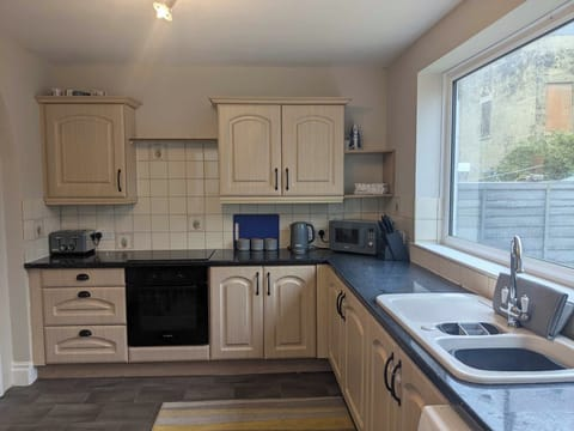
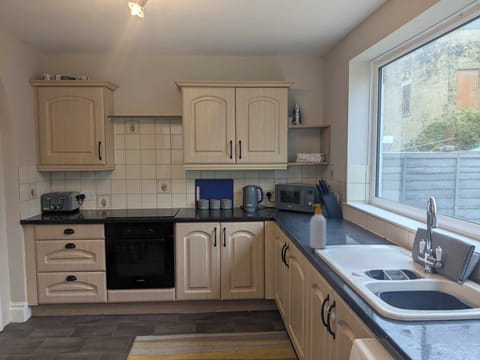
+ soap bottle [309,203,327,250]
